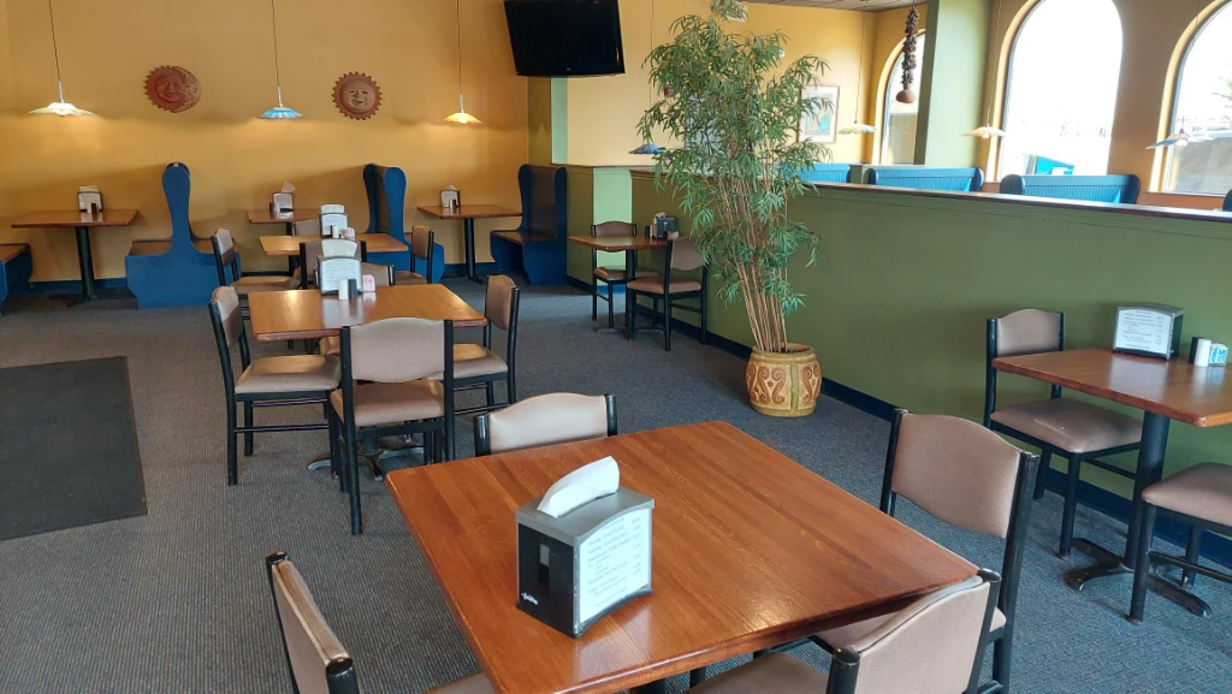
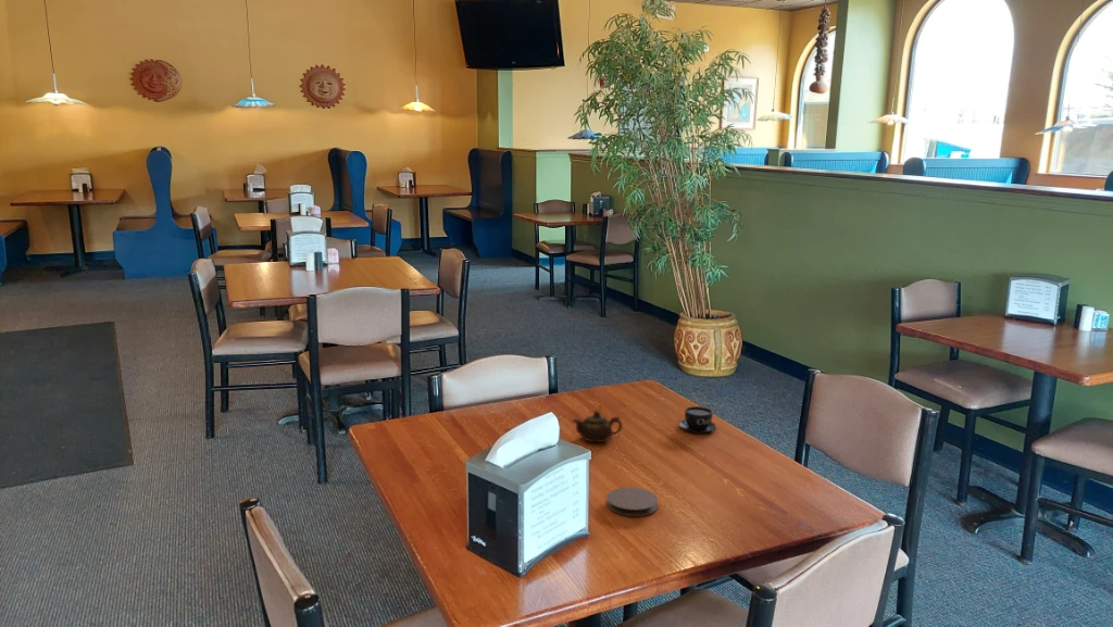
+ coaster [605,486,659,517]
+ teacup [677,405,717,434]
+ teapot [572,410,623,443]
